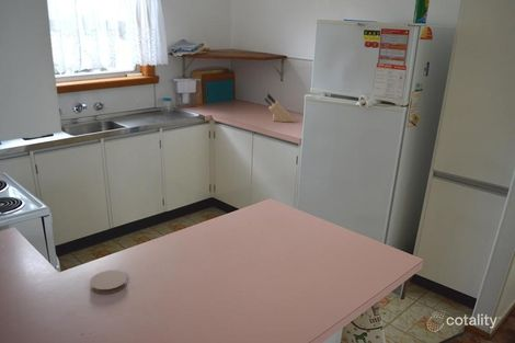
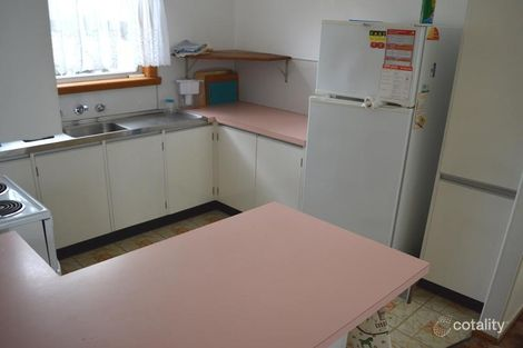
- knife block [264,92,298,124]
- coaster [89,270,128,295]
